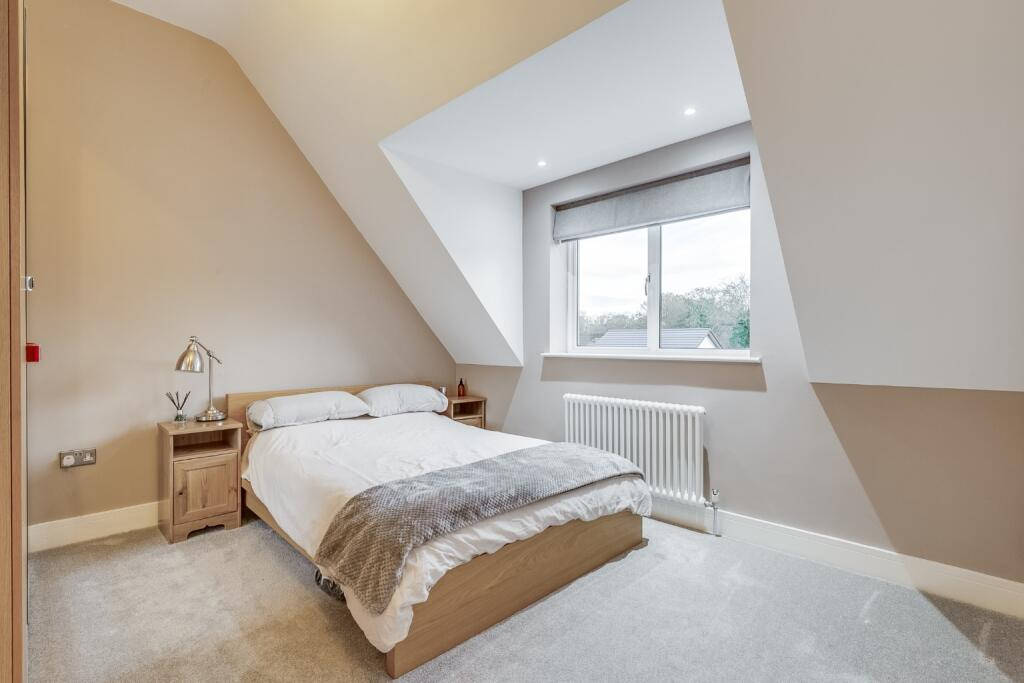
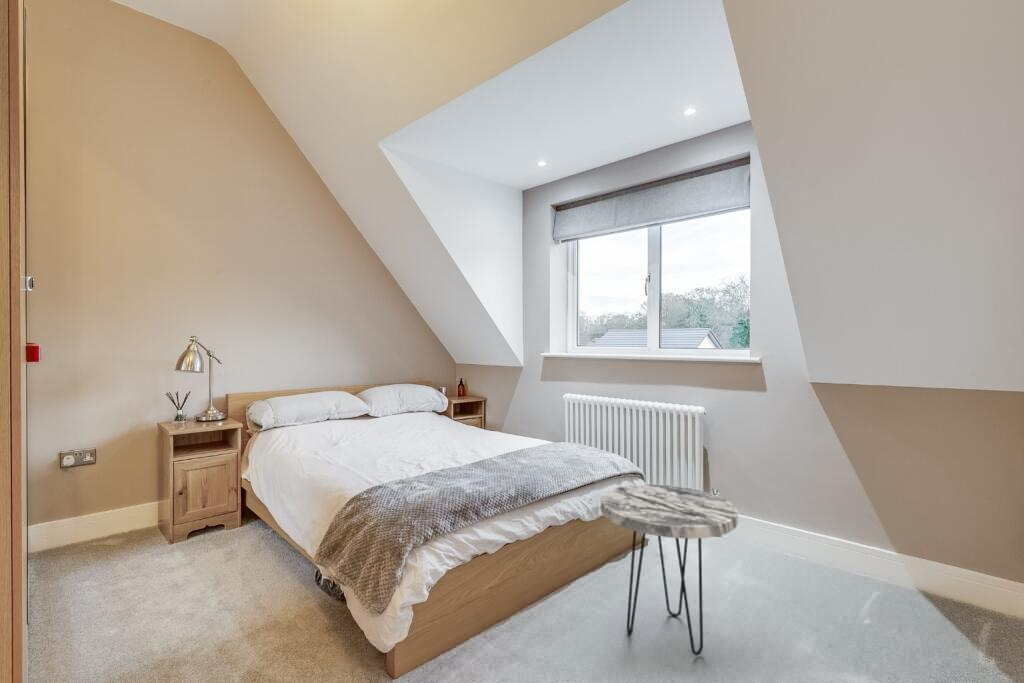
+ side table [600,484,739,656]
